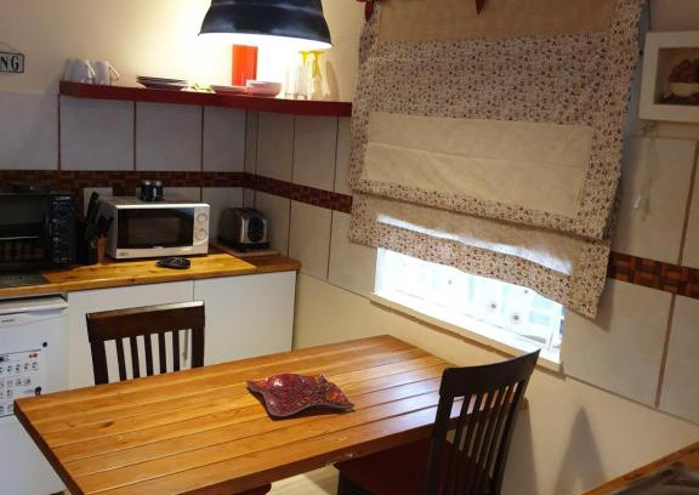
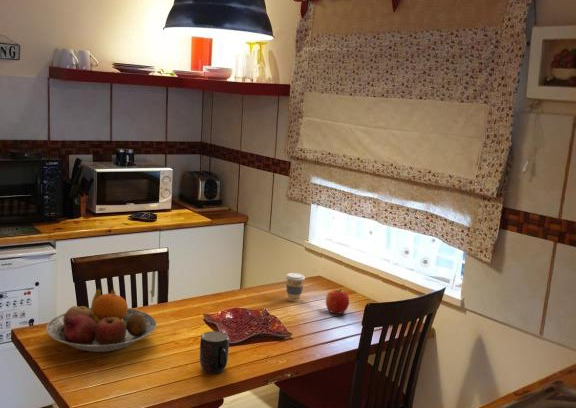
+ coffee cup [285,272,306,303]
+ fruit bowl [45,288,158,353]
+ mug [199,330,230,375]
+ apple [325,288,350,315]
